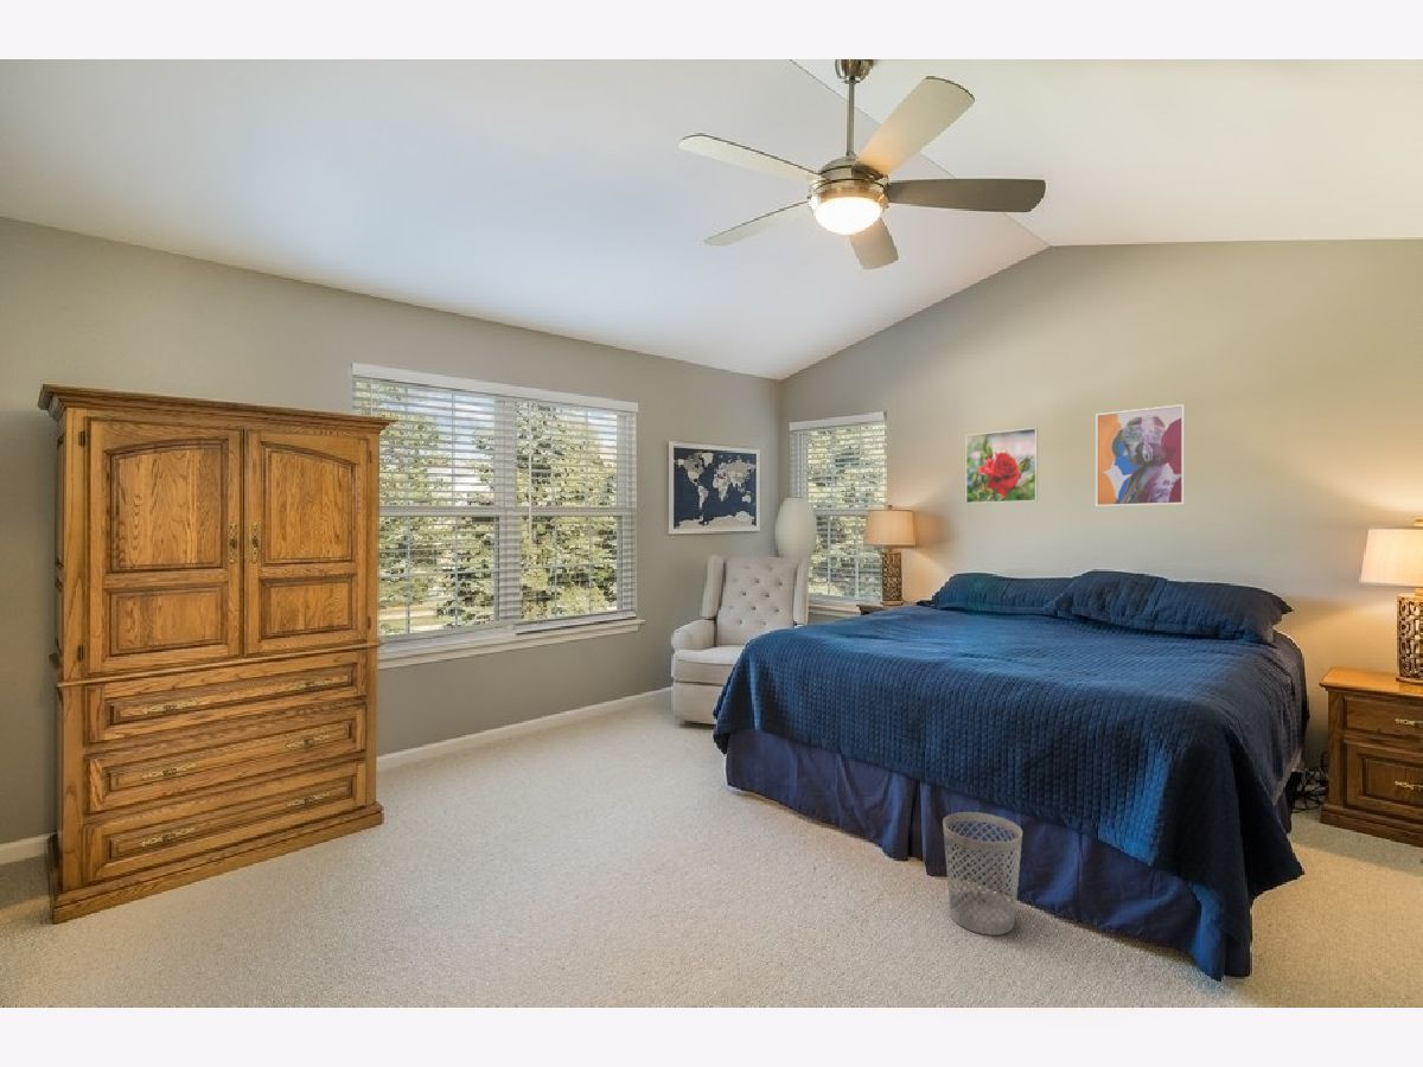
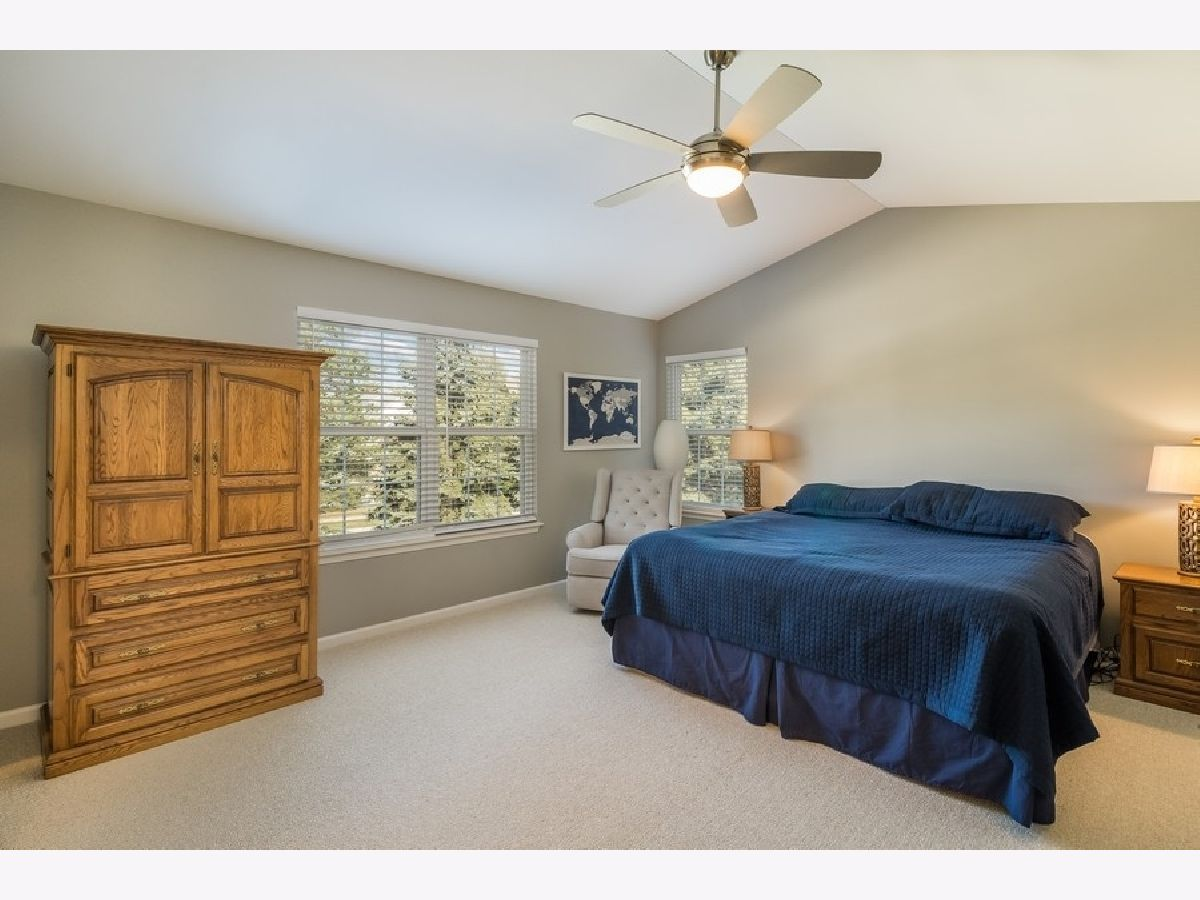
- wall art [1095,403,1186,507]
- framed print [965,427,1039,505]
- wastebasket [942,811,1023,937]
